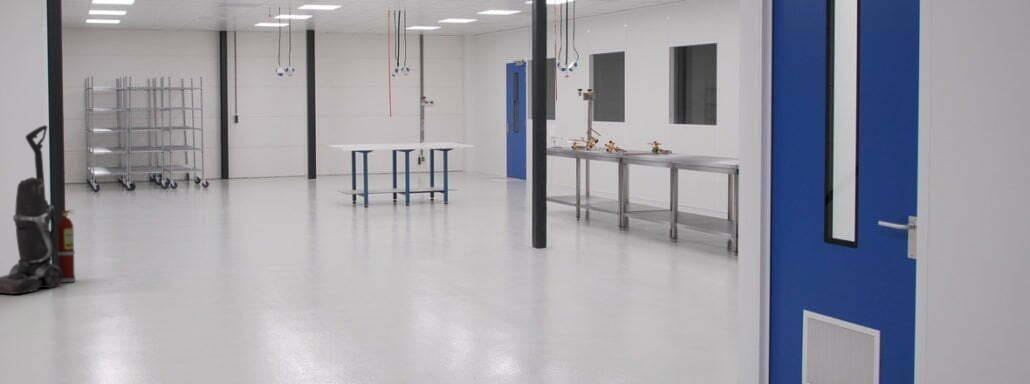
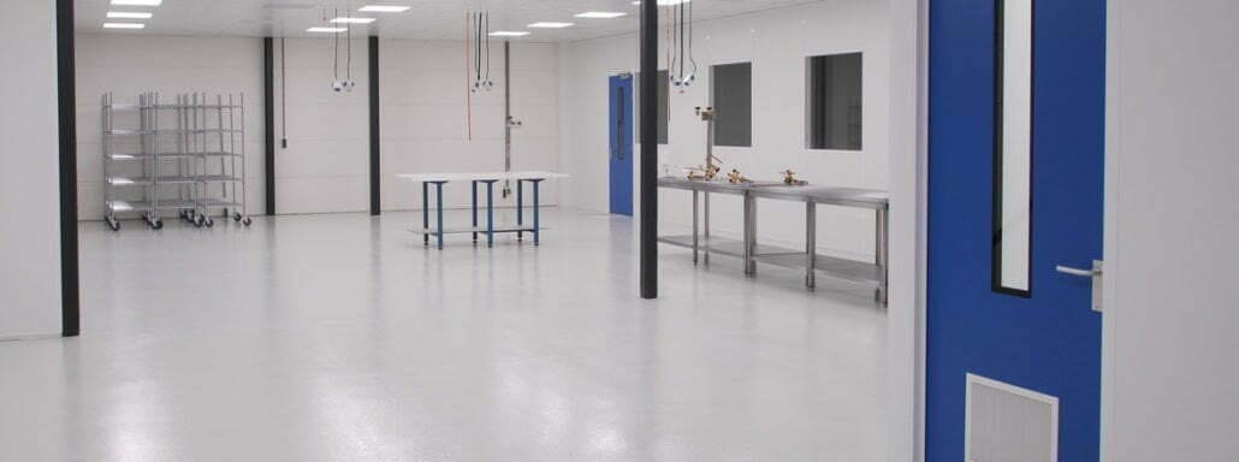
- vacuum cleaner [0,124,63,295]
- fire extinguisher [56,209,76,284]
